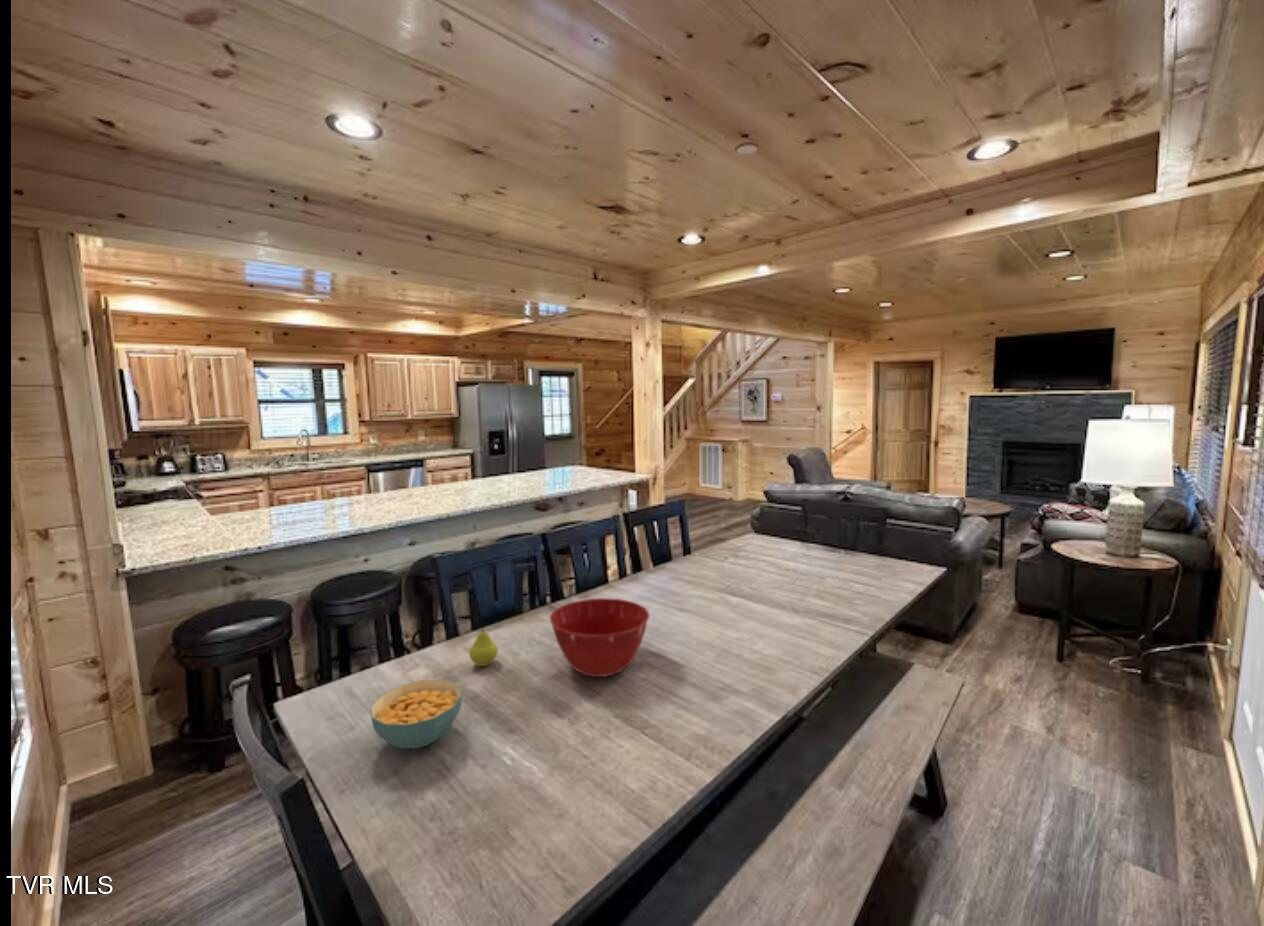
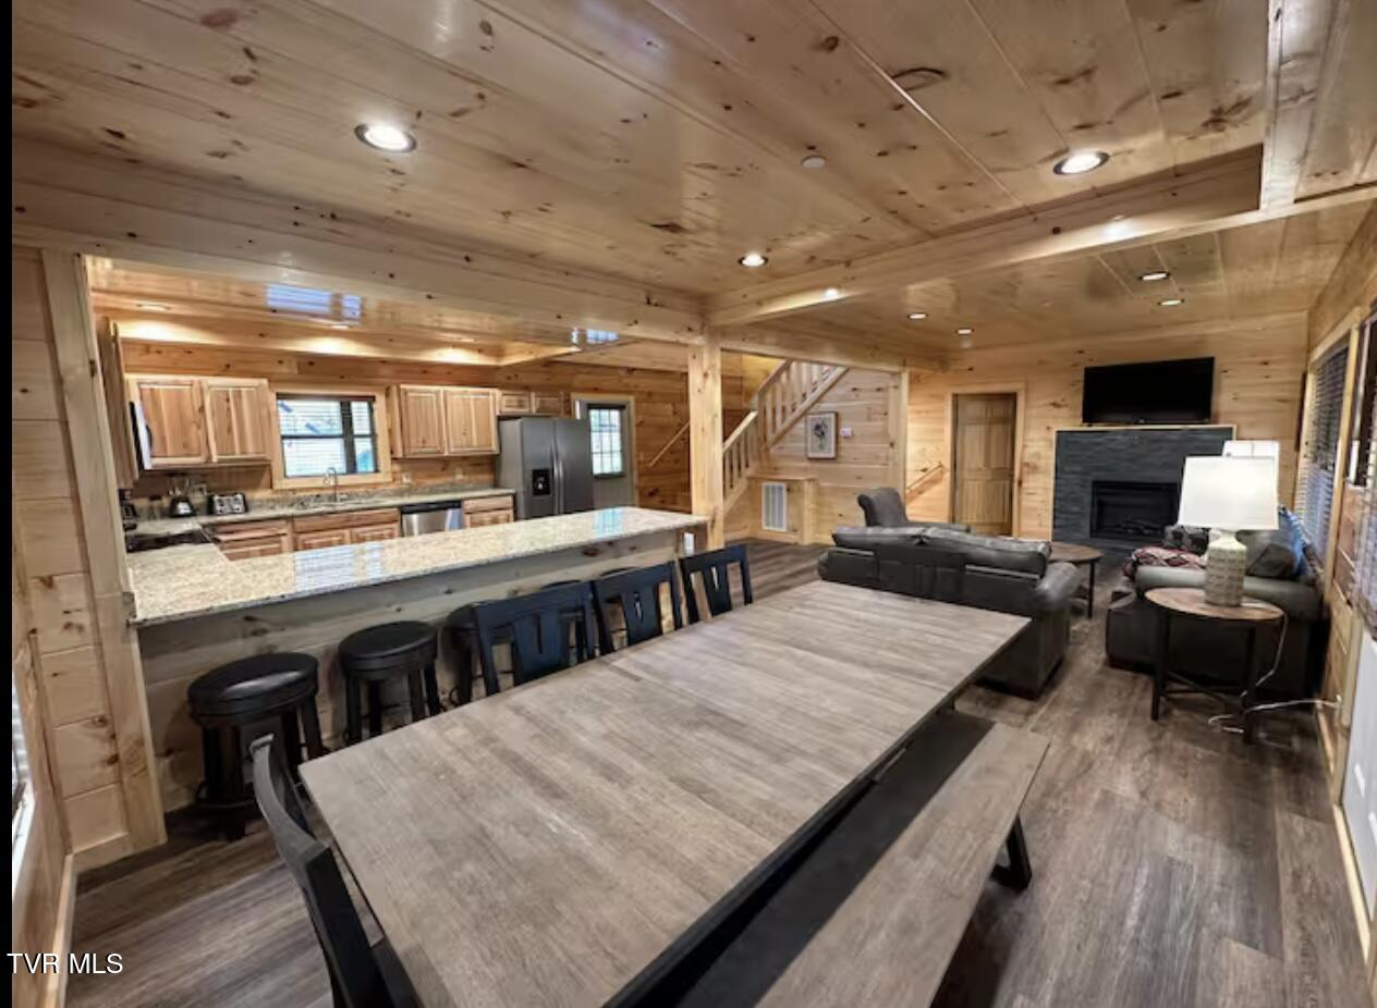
- fruit [468,624,499,667]
- mixing bowl [549,597,650,678]
- cereal bowl [369,679,463,749]
